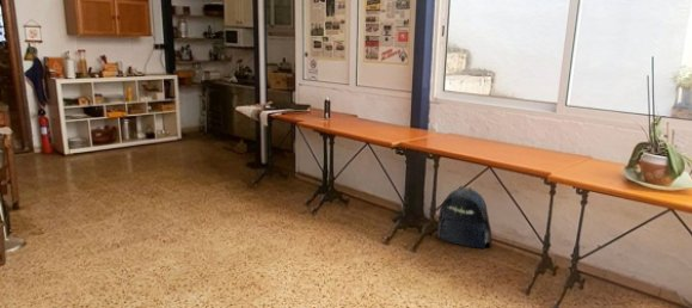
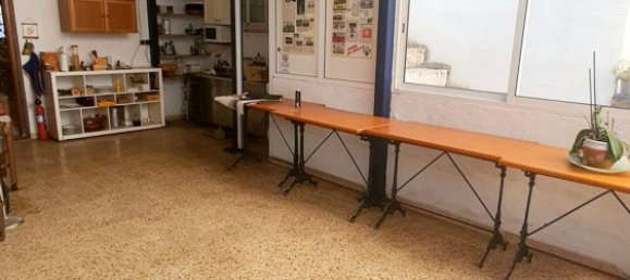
- backpack [436,185,494,250]
